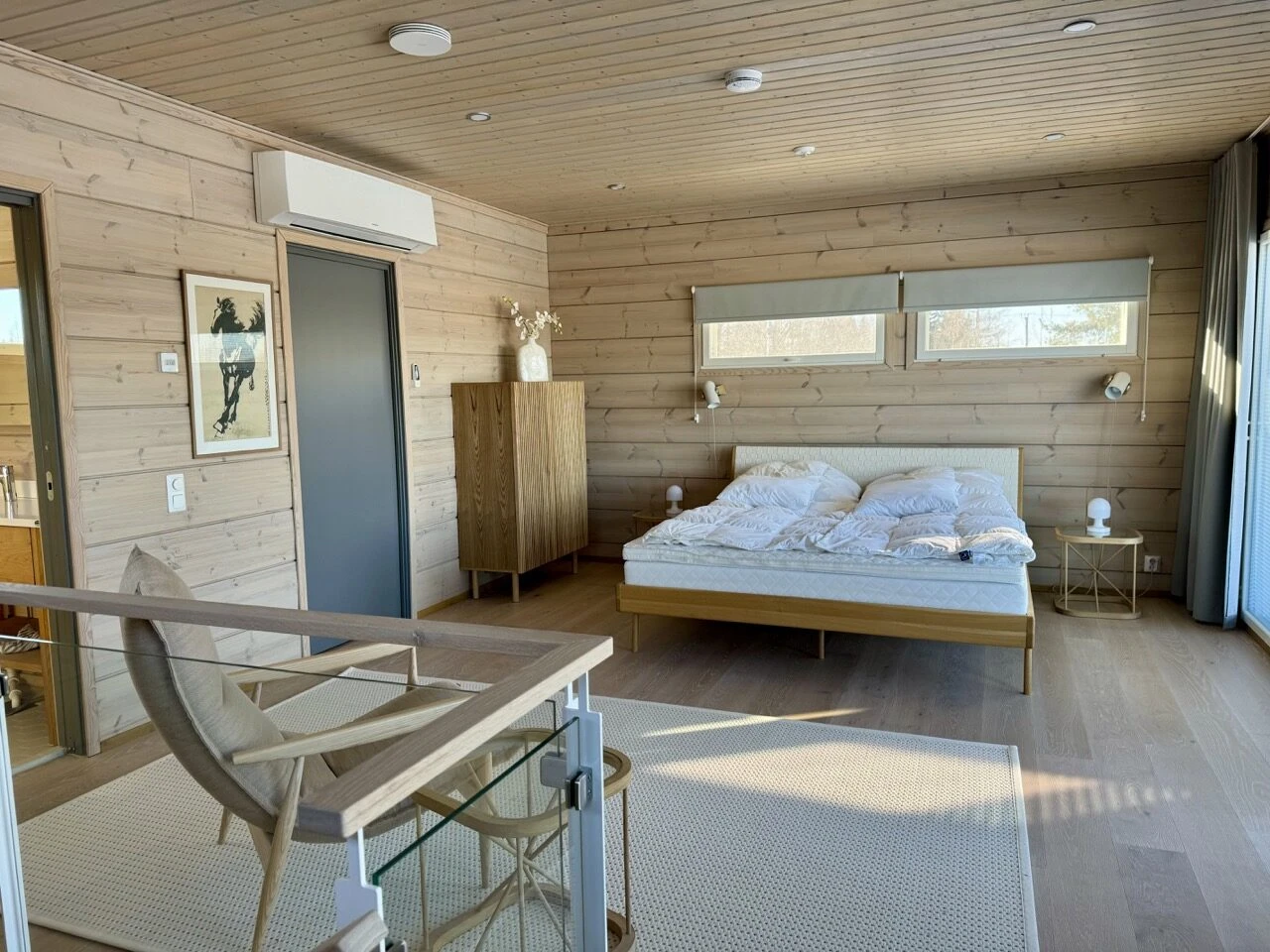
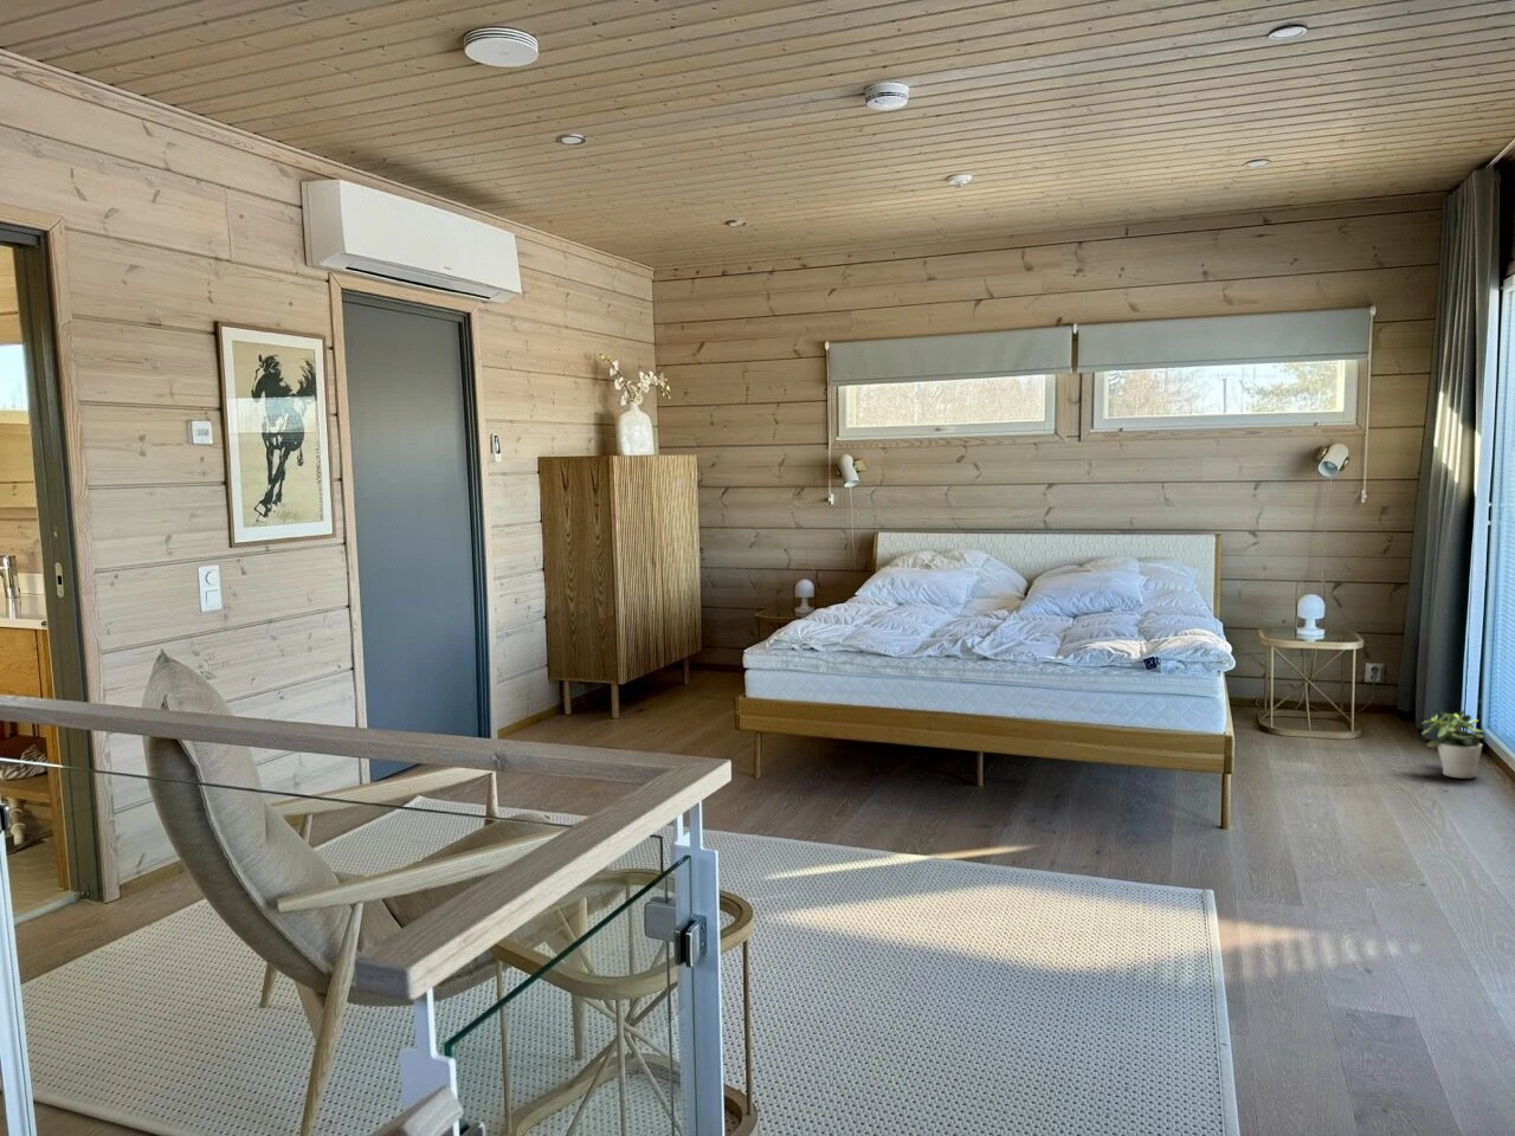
+ potted plant [1421,709,1485,780]
